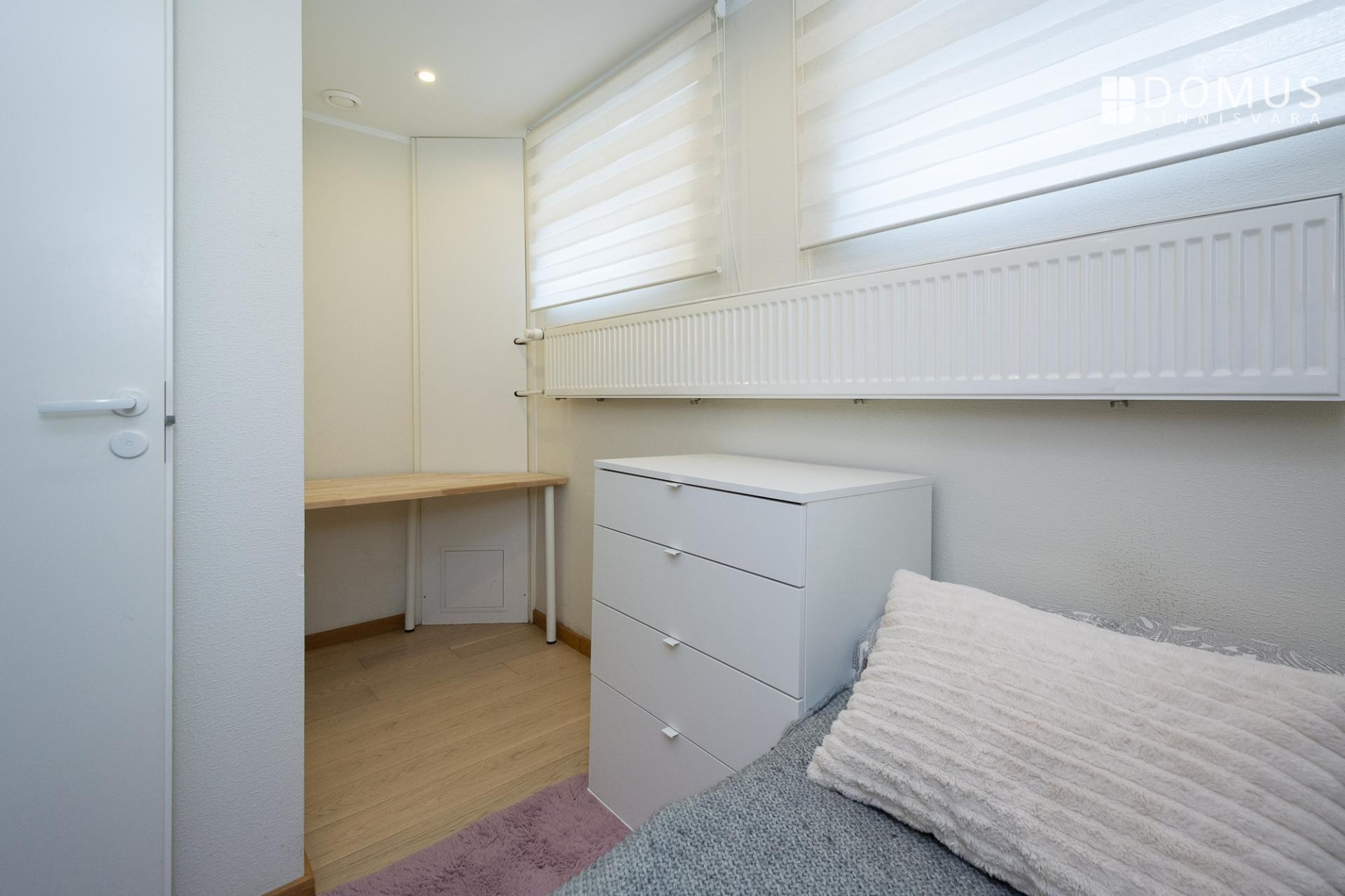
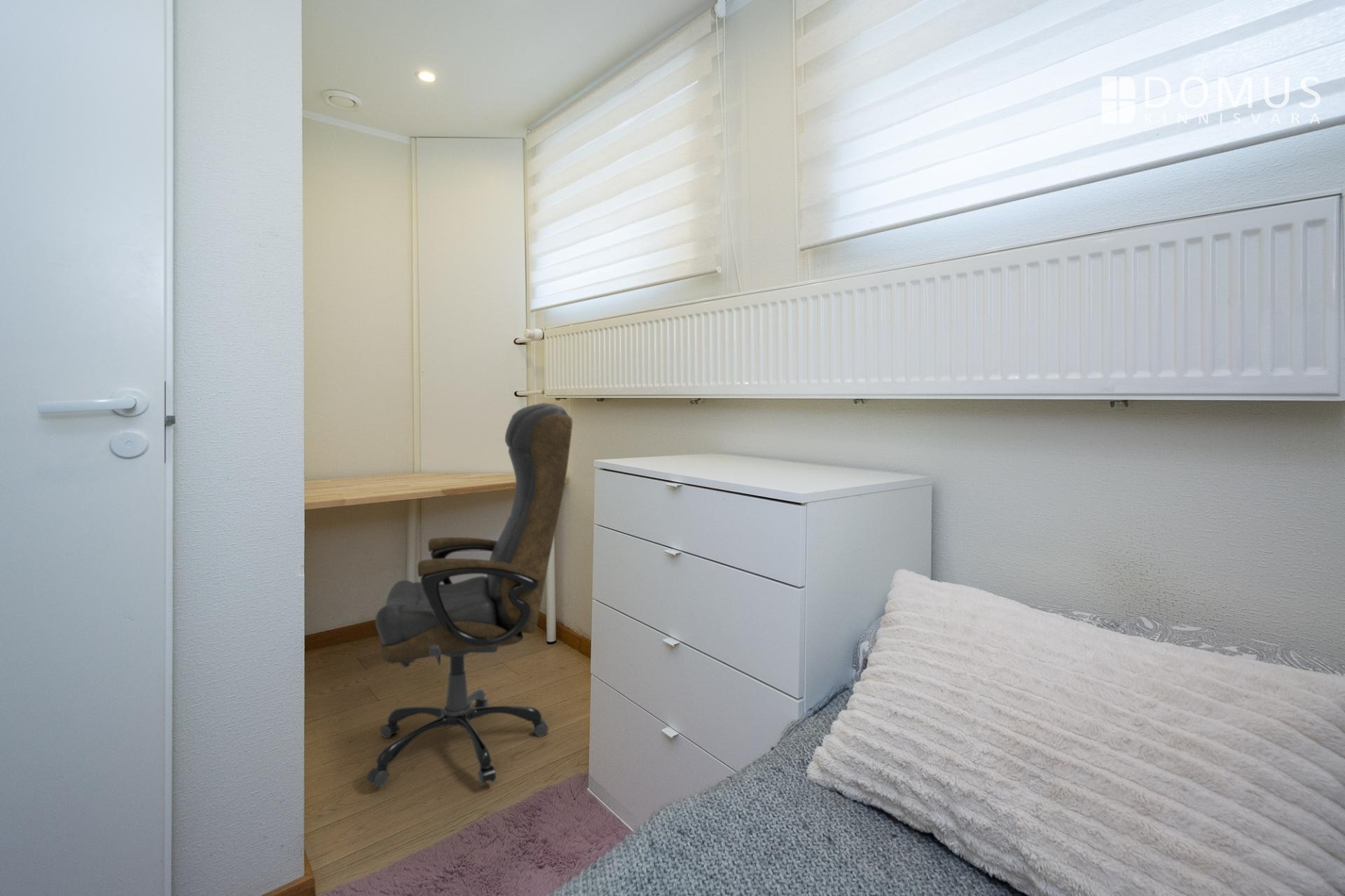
+ office chair [366,402,573,787]
